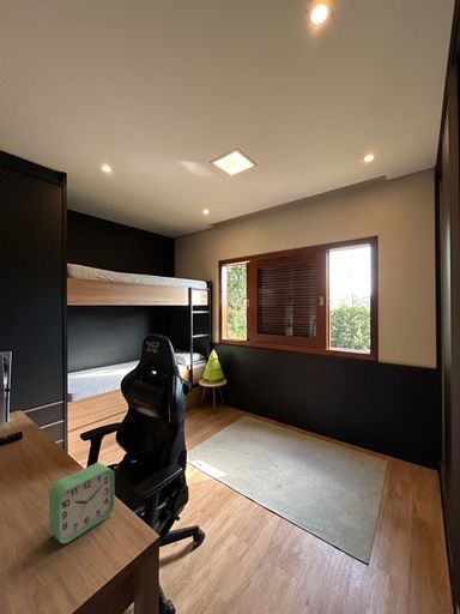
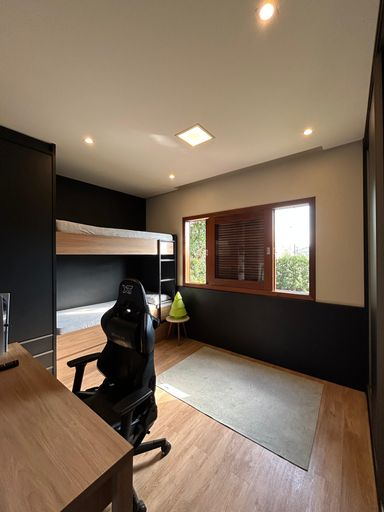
- alarm clock [48,462,116,544]
